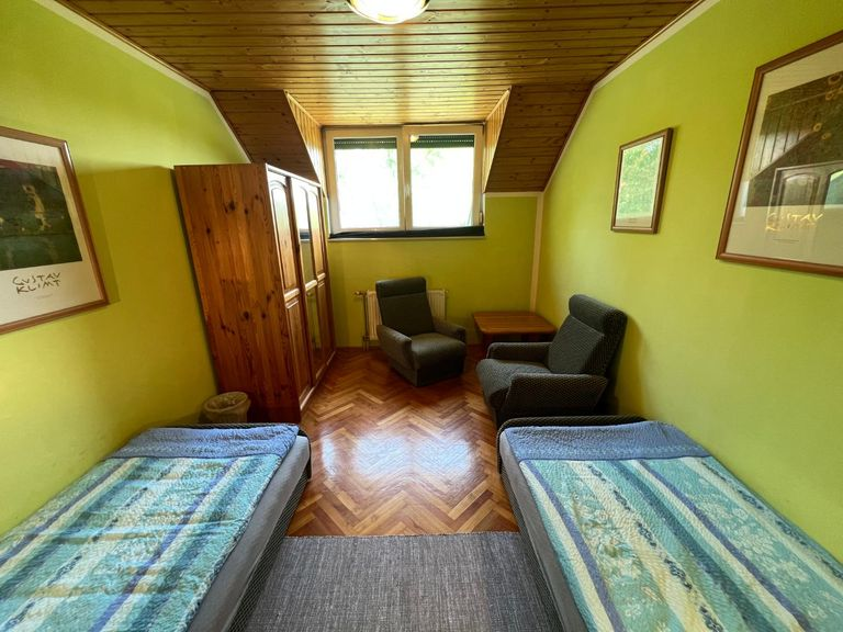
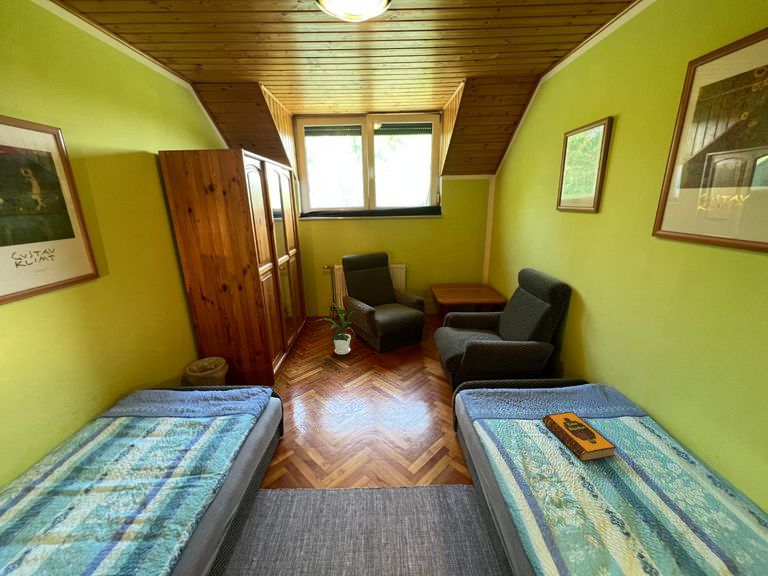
+ house plant [316,302,357,355]
+ hardback book [541,411,618,463]
